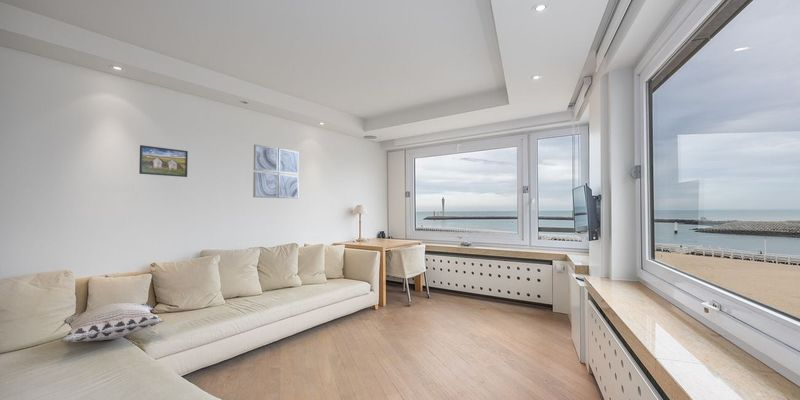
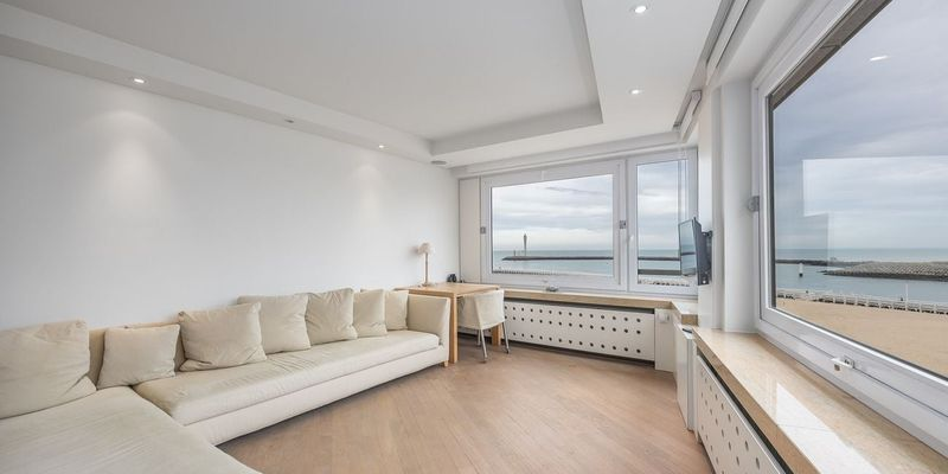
- decorative pillow [61,302,165,343]
- wall art [252,143,300,200]
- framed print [138,144,189,178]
